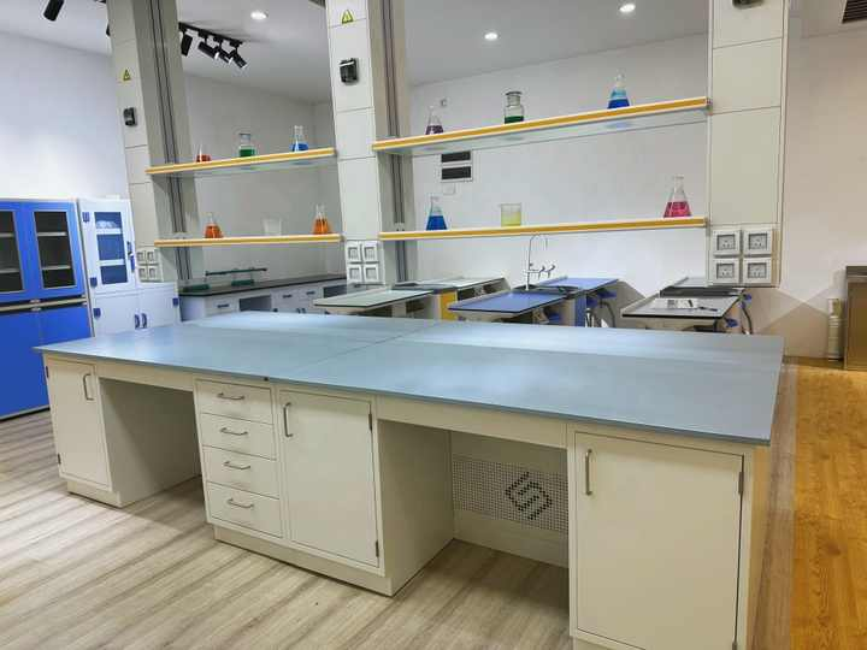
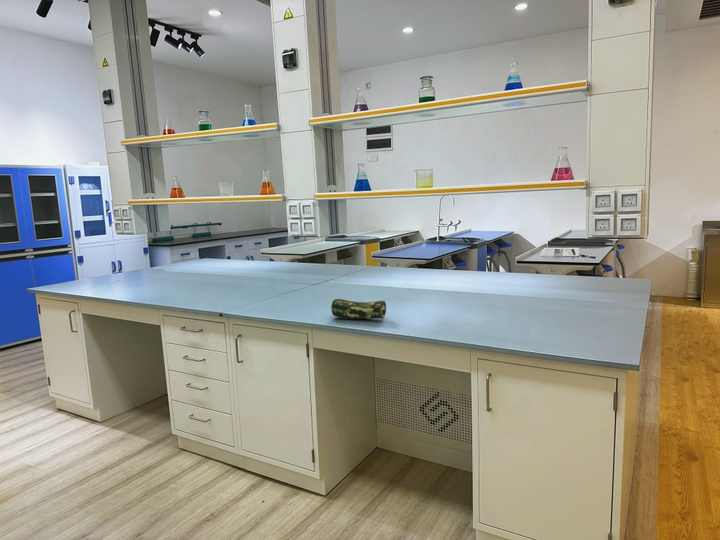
+ pencil case [330,298,388,320]
